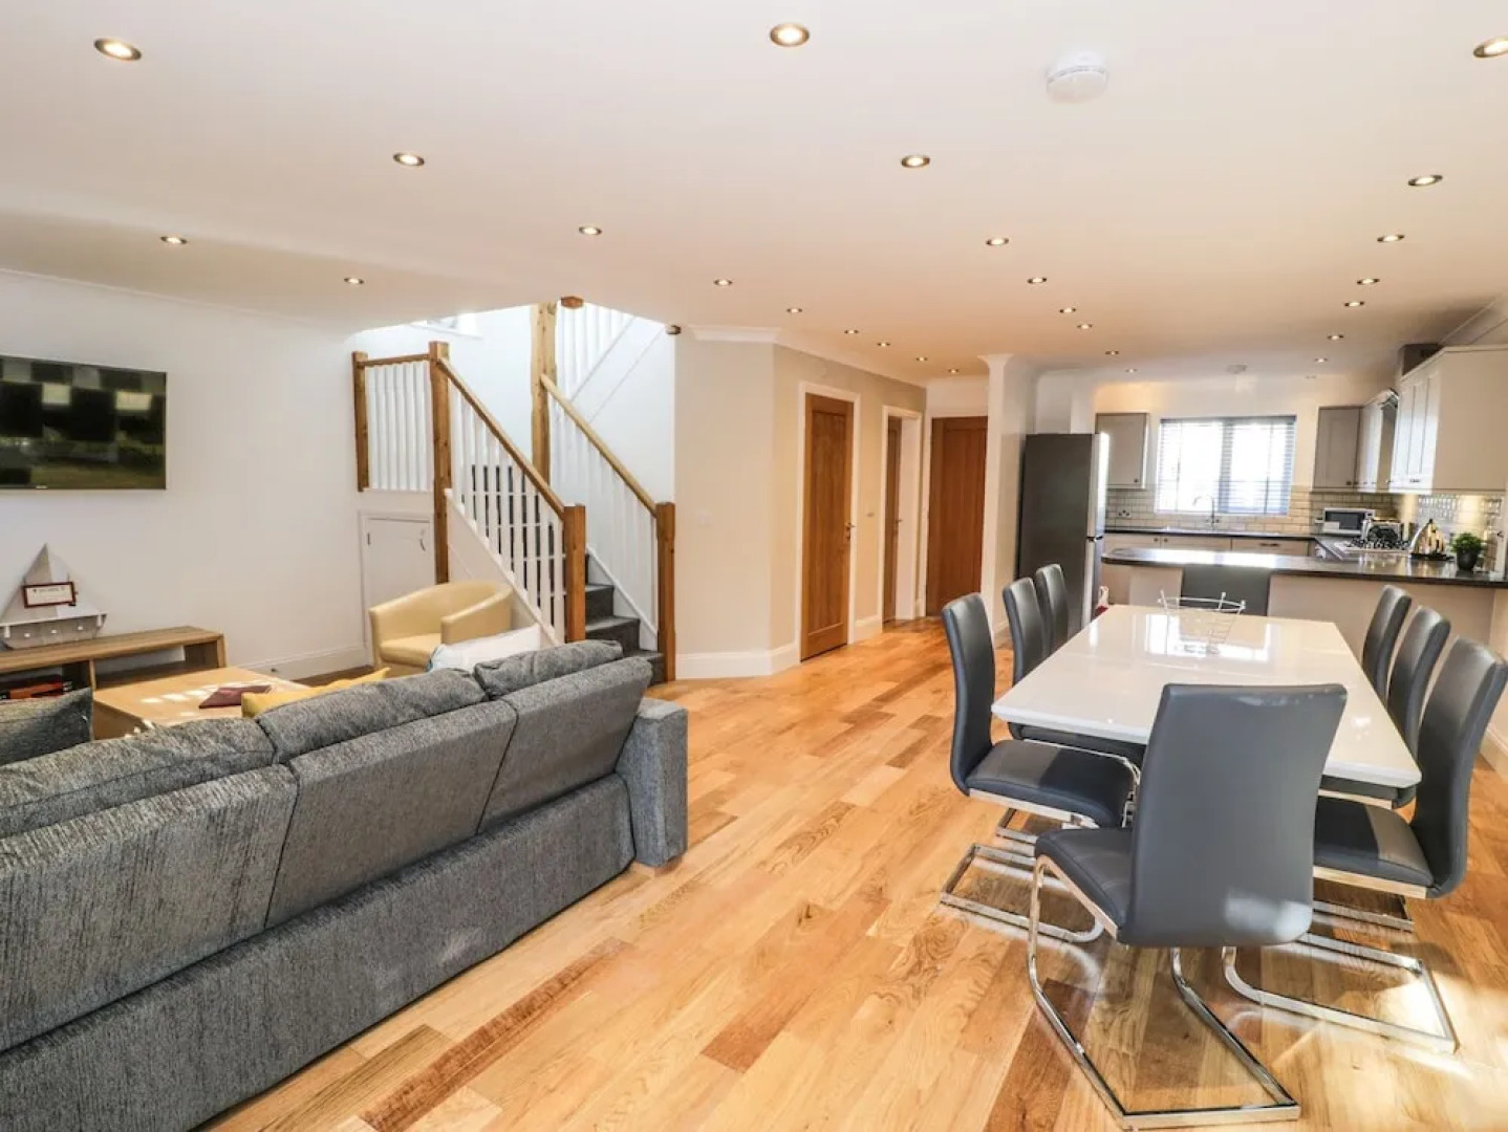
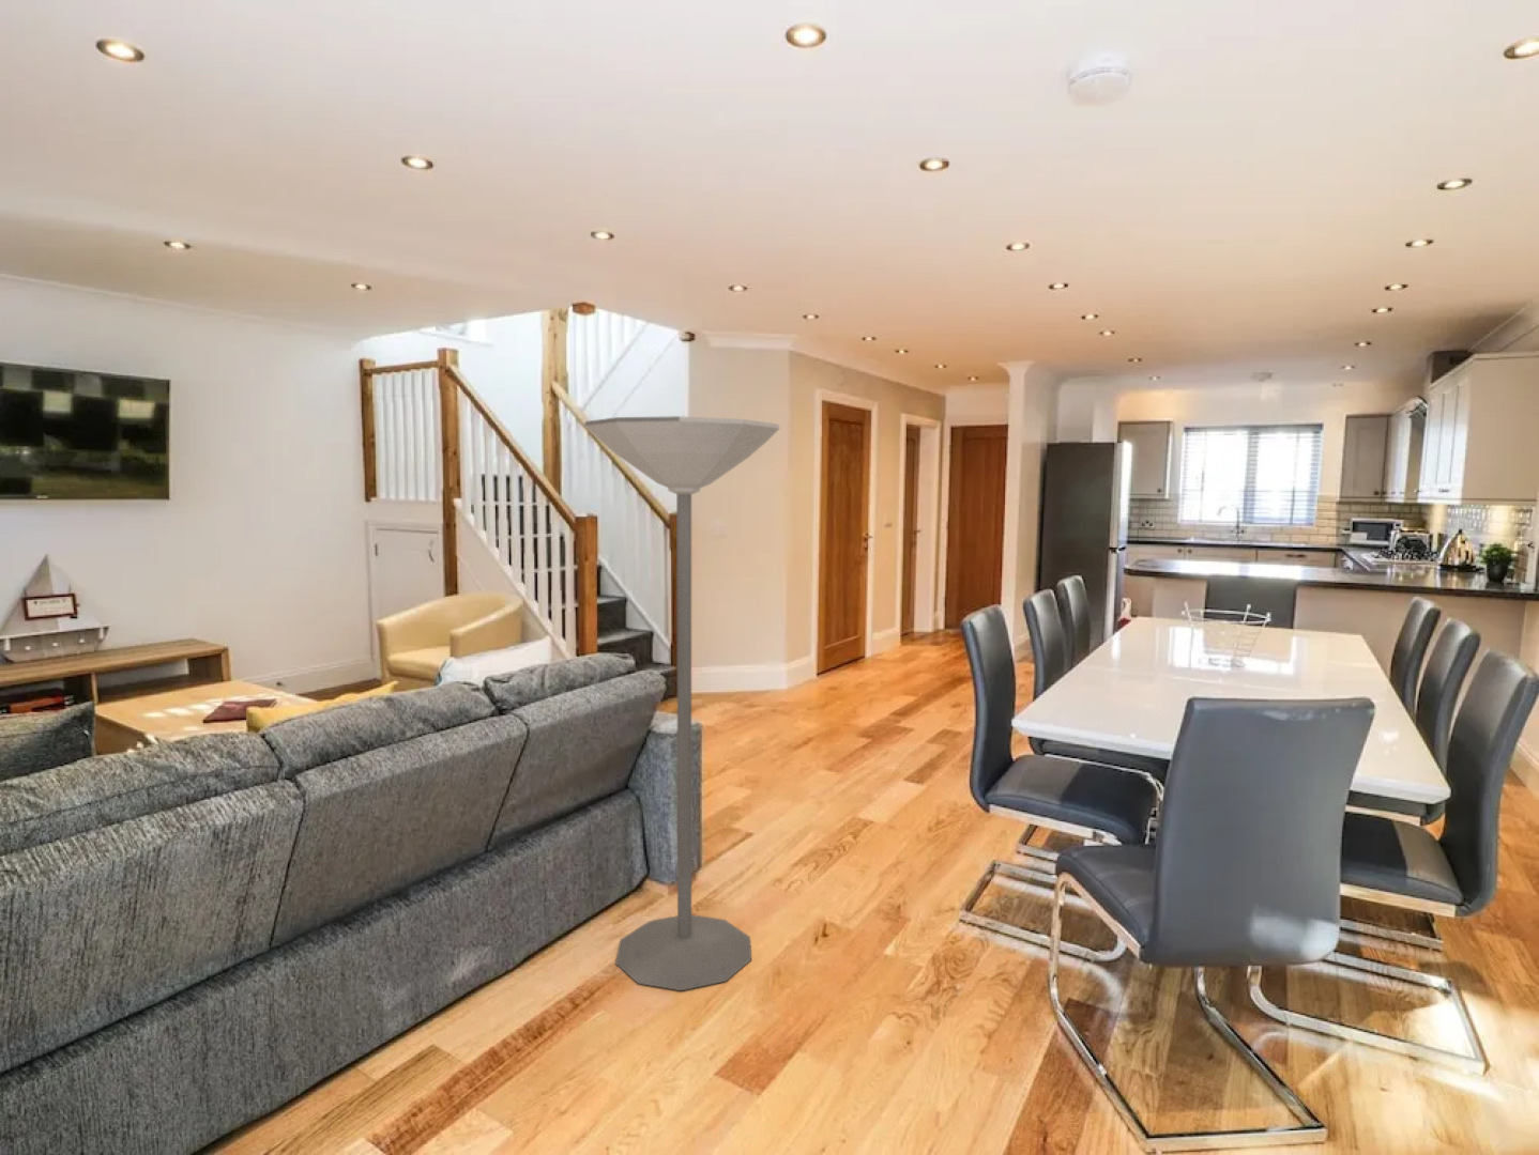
+ floor lamp [584,415,782,991]
